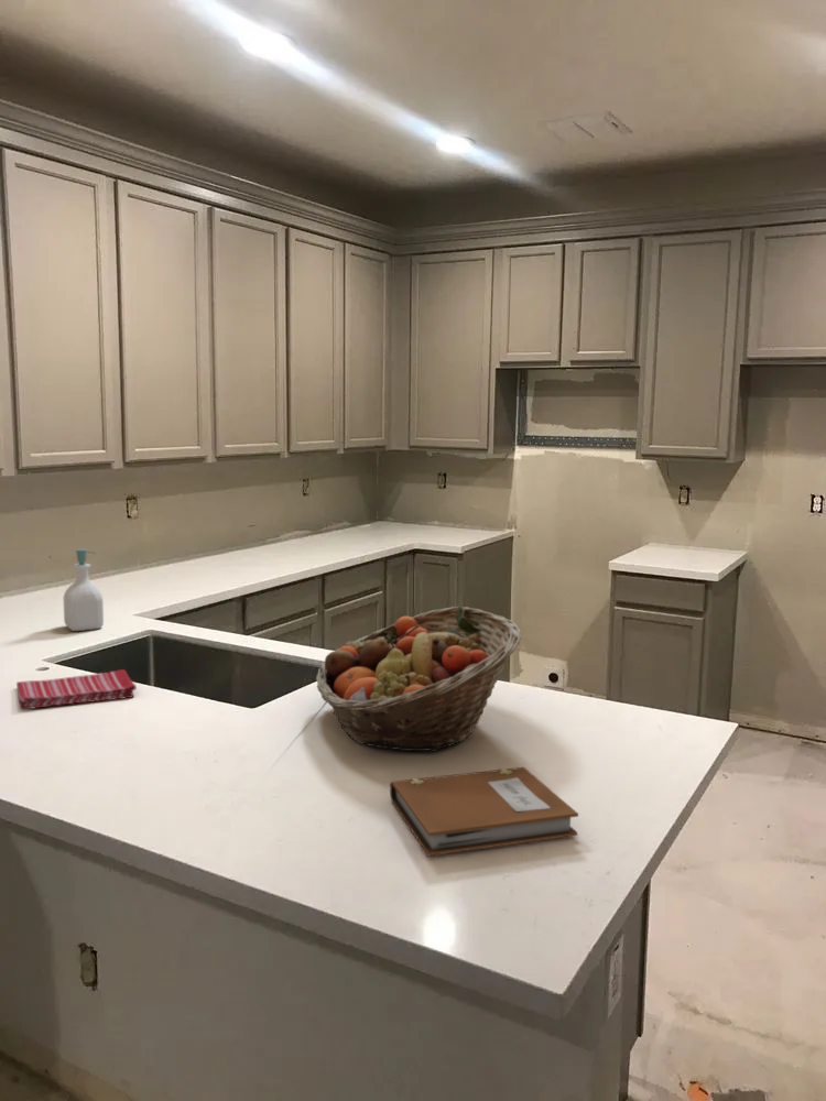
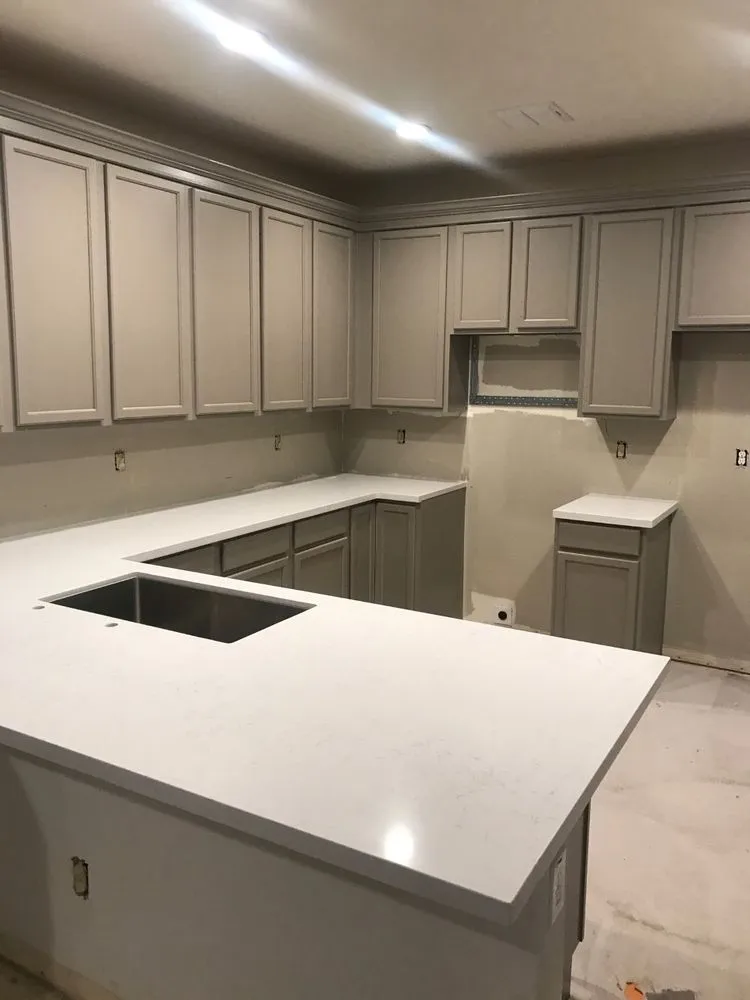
- soap bottle [63,548,105,632]
- dish towel [15,668,138,710]
- notebook [389,766,579,857]
- fruit basket [315,606,523,753]
